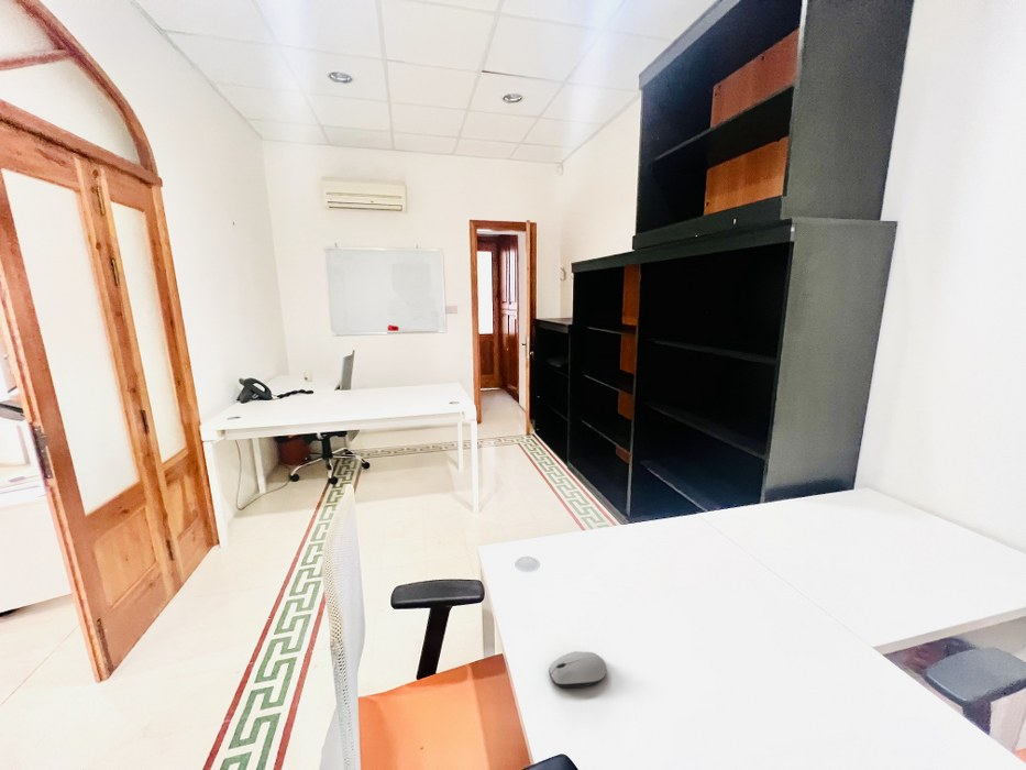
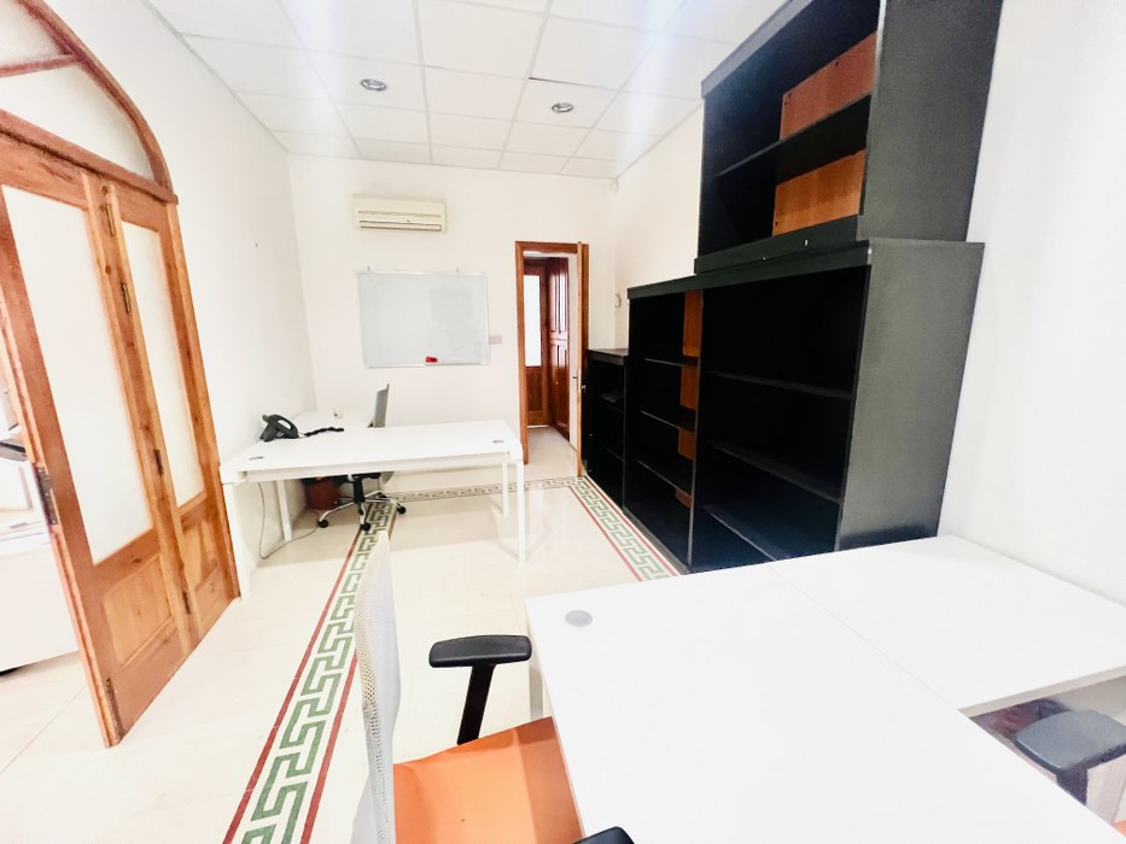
- computer mouse [548,650,608,689]
